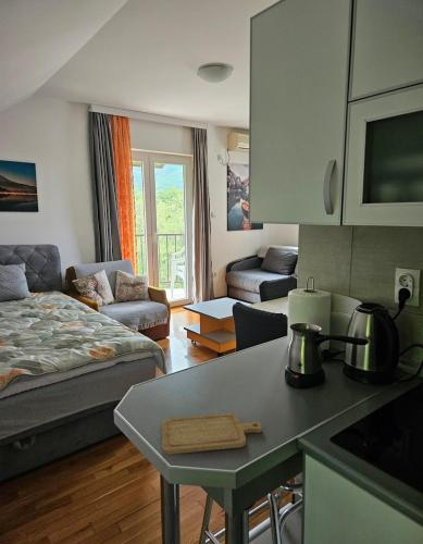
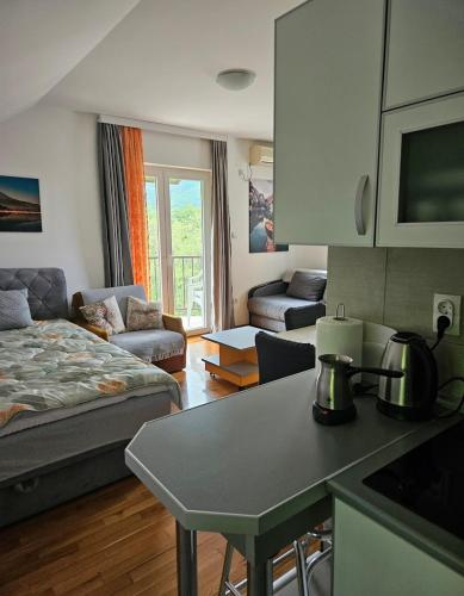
- chopping board [161,412,263,455]
